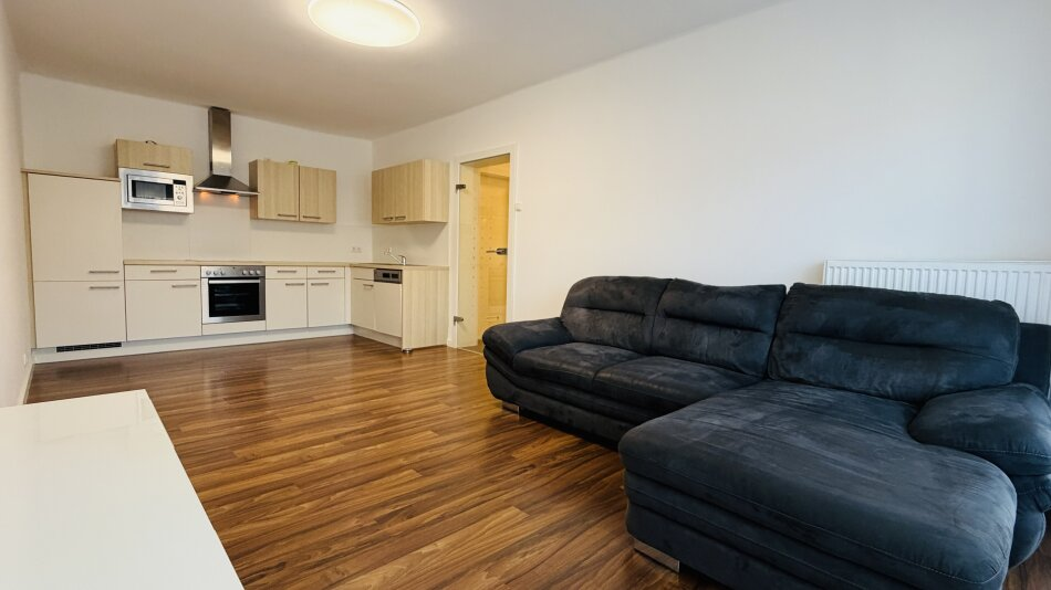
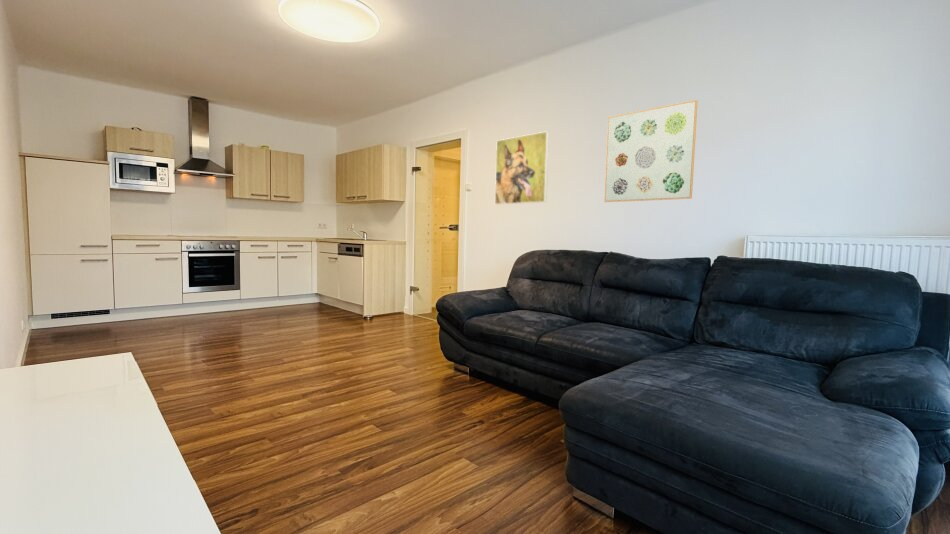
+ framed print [494,130,550,205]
+ wall art [603,99,699,203]
